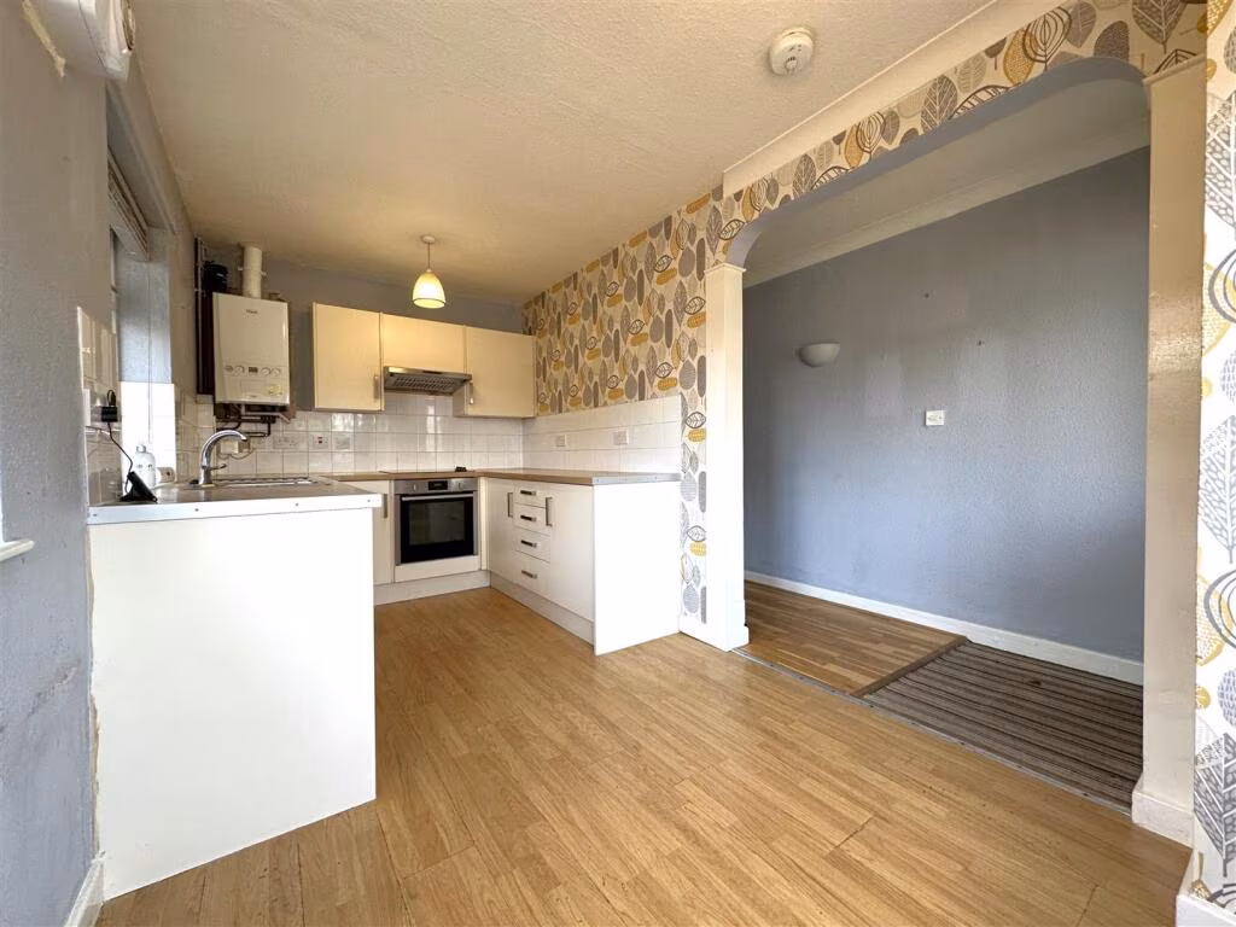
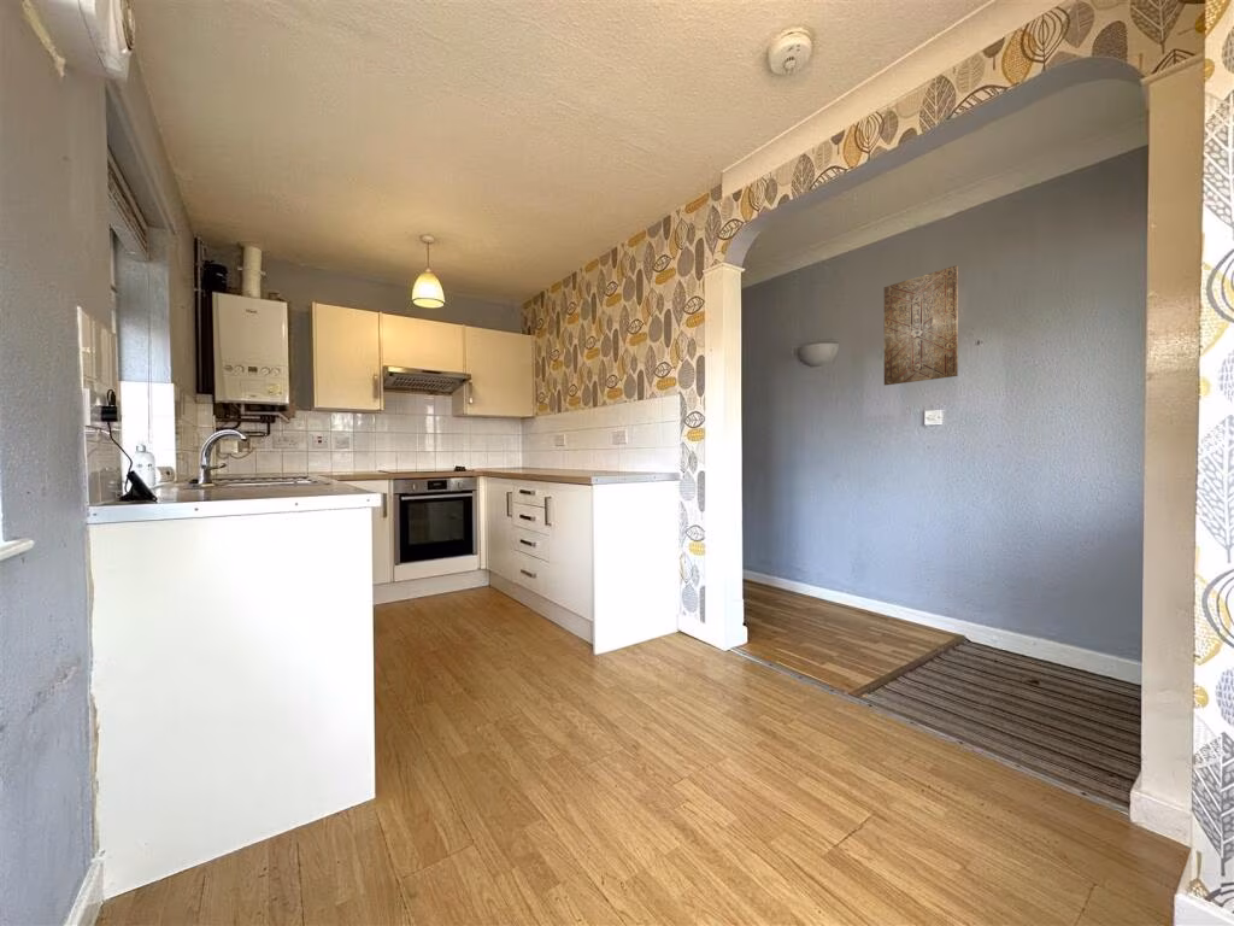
+ wall art [883,264,959,386]
